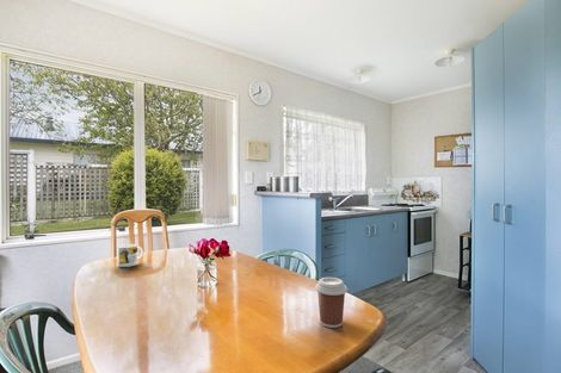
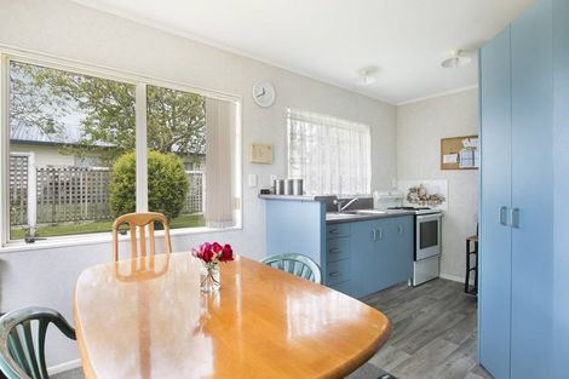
- mug [117,243,144,268]
- coffee cup [314,276,349,329]
